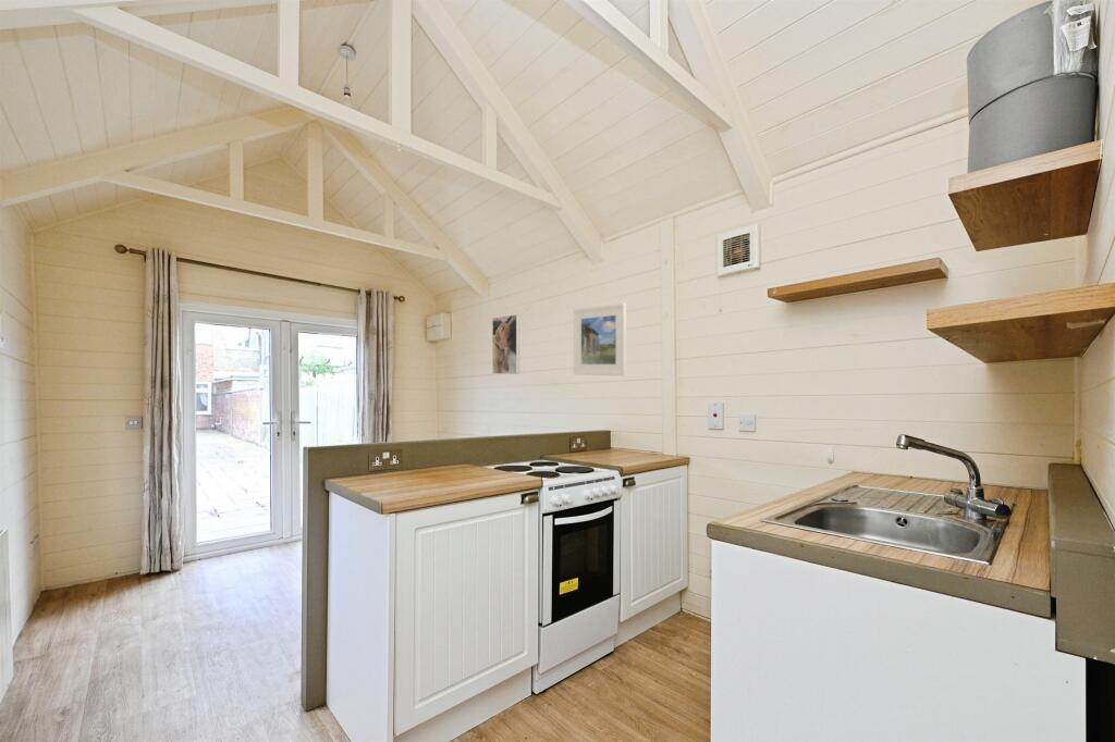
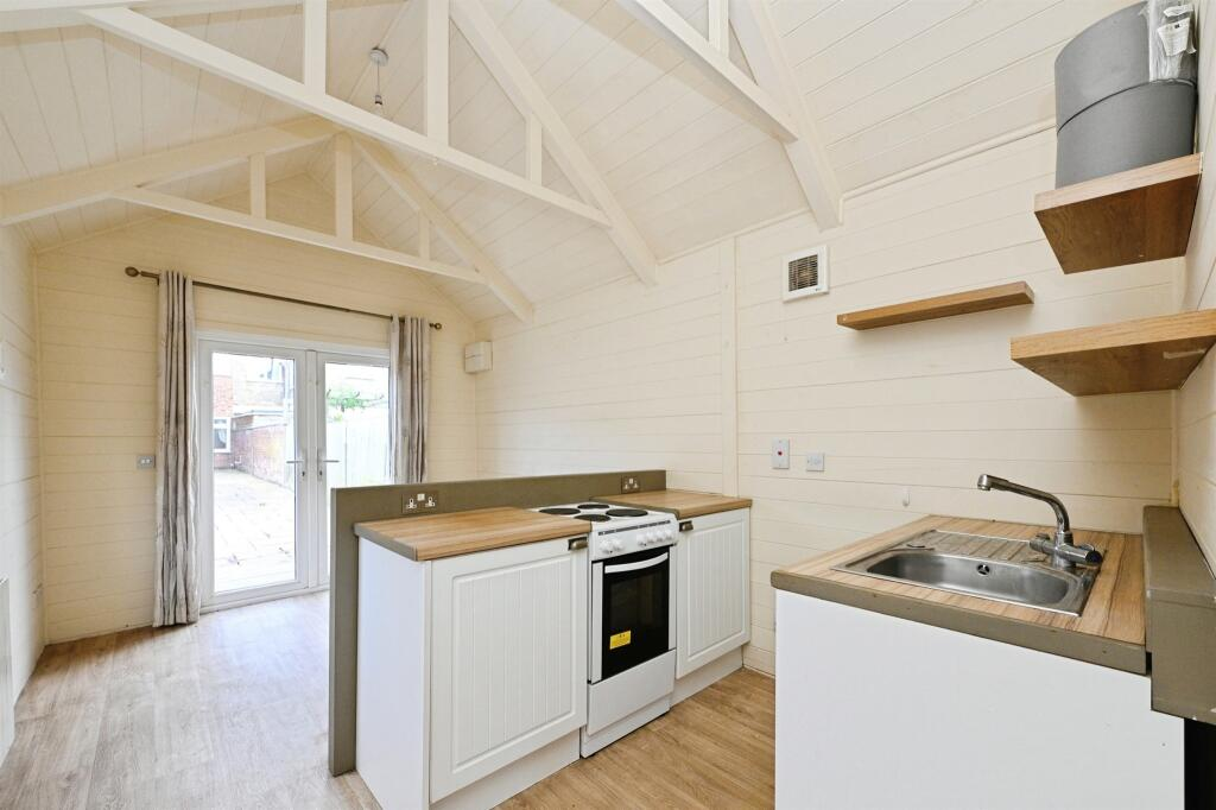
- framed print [573,302,627,376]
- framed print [491,313,520,375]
